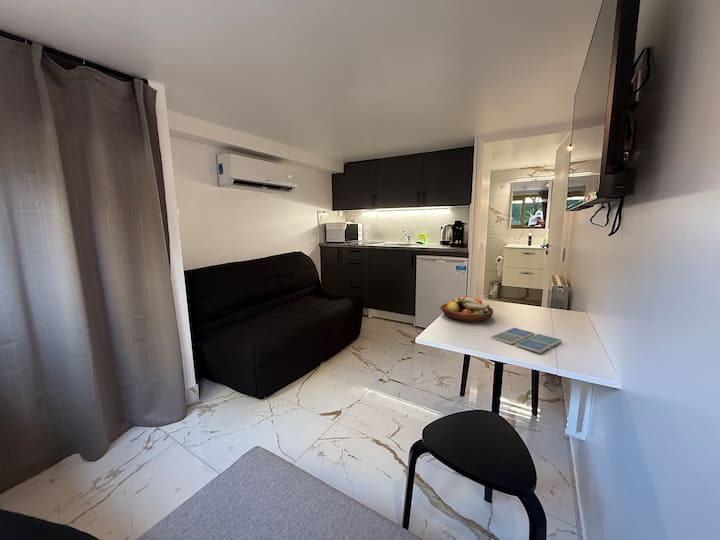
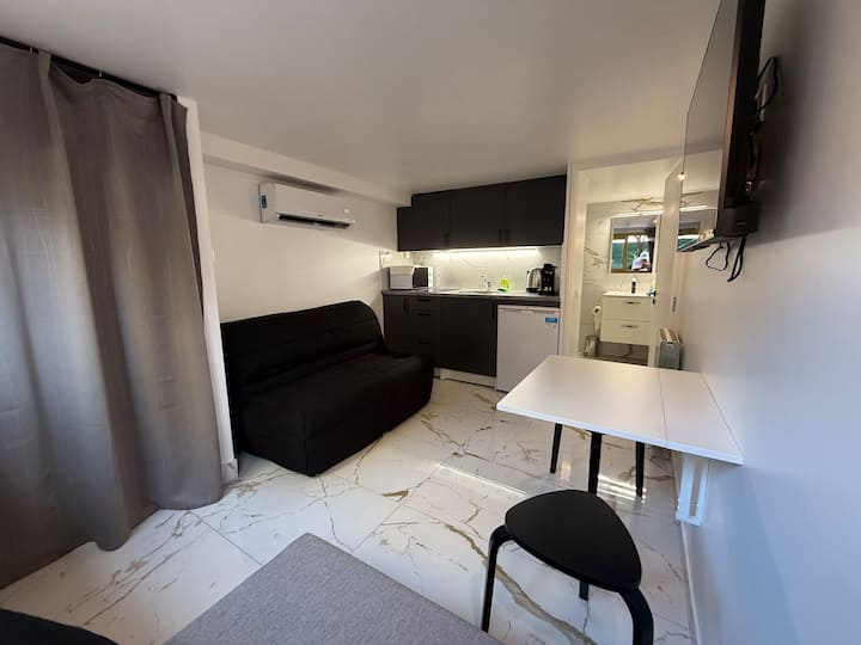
- drink coaster [490,327,563,354]
- fruit bowl [439,295,494,323]
